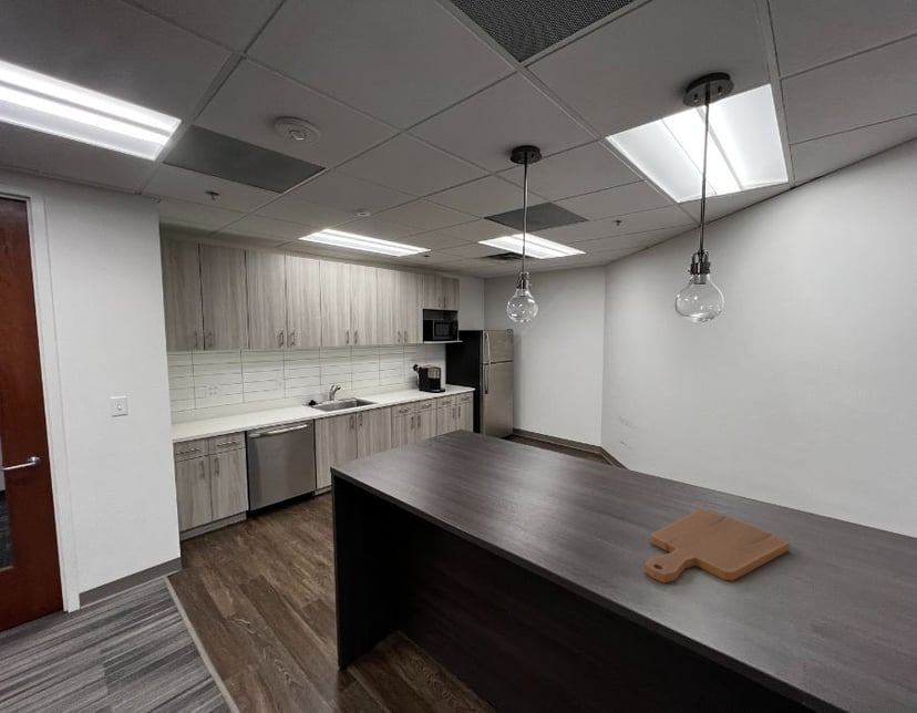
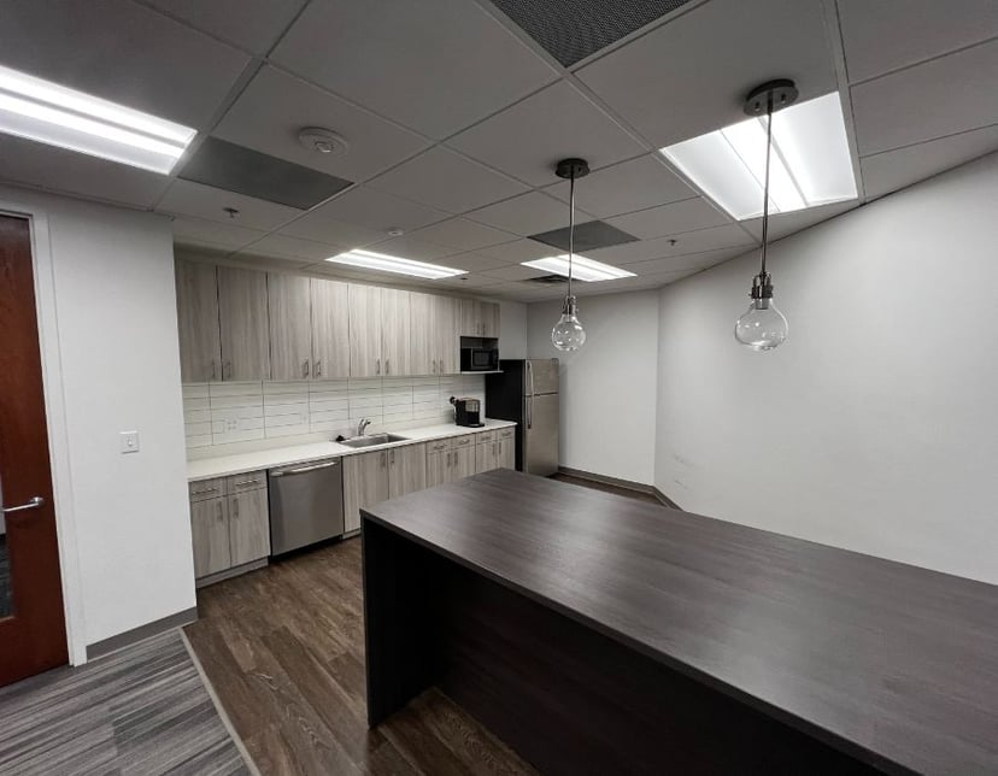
- cutting board [643,508,791,585]
